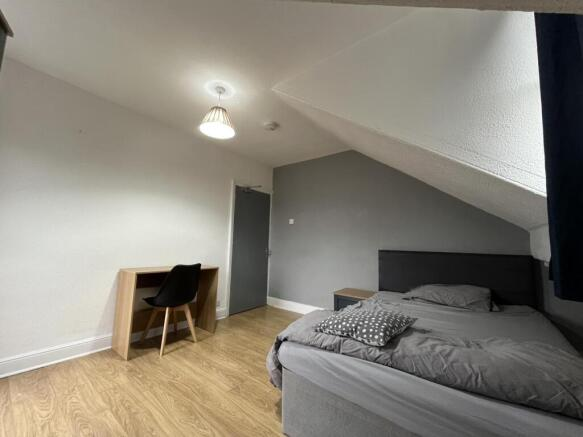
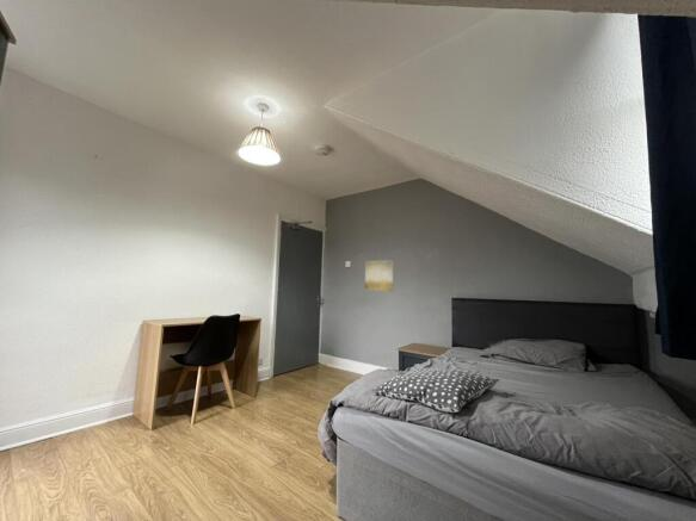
+ wall art [364,259,394,293]
